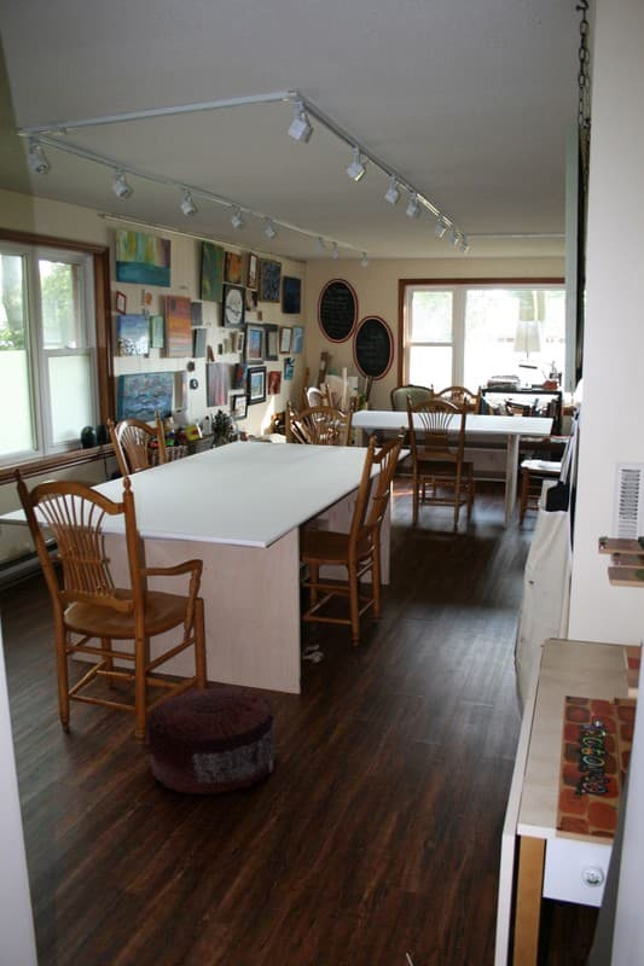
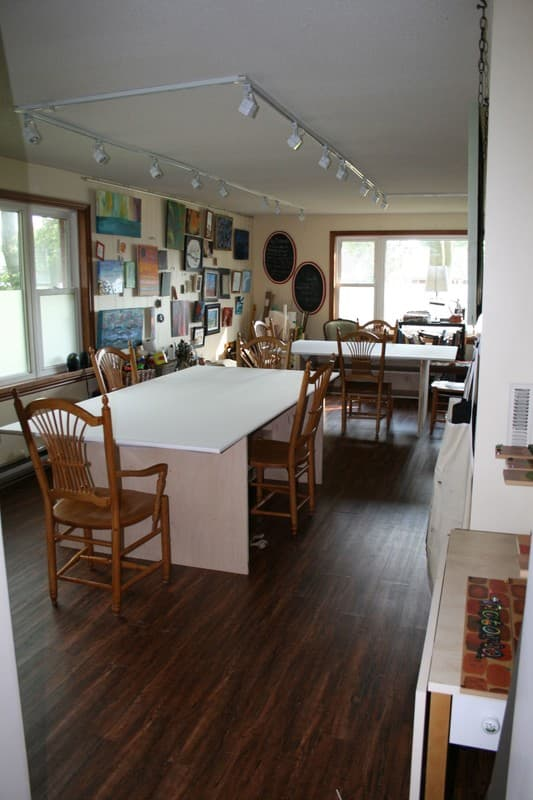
- pouf [146,685,278,796]
